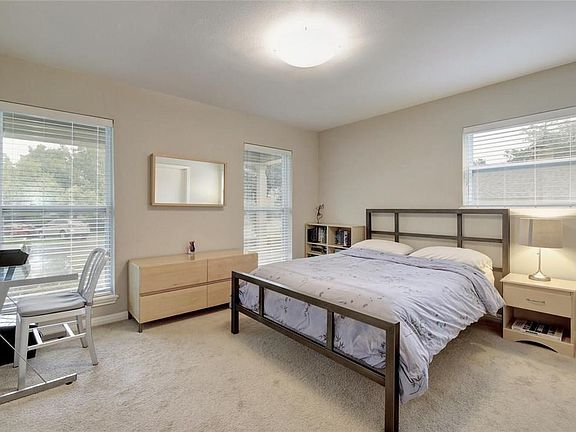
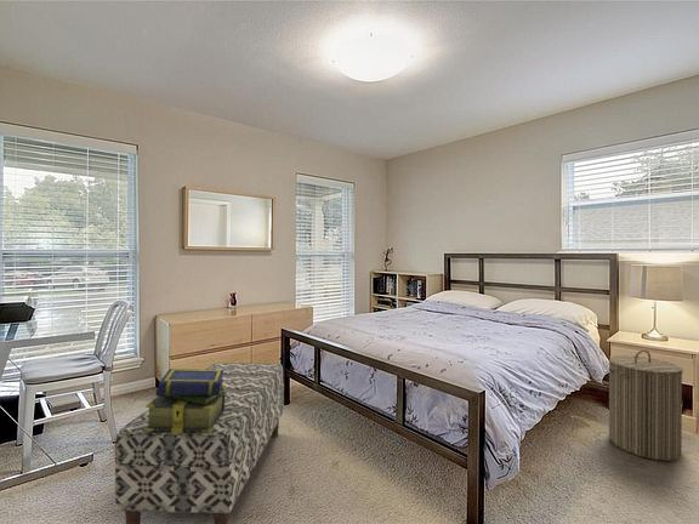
+ laundry hamper [608,349,683,462]
+ bench [114,361,285,524]
+ stack of books [144,368,227,434]
